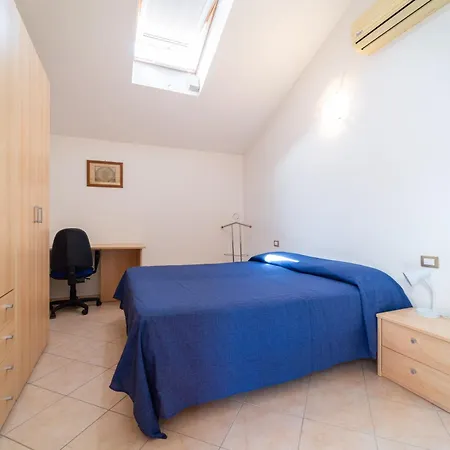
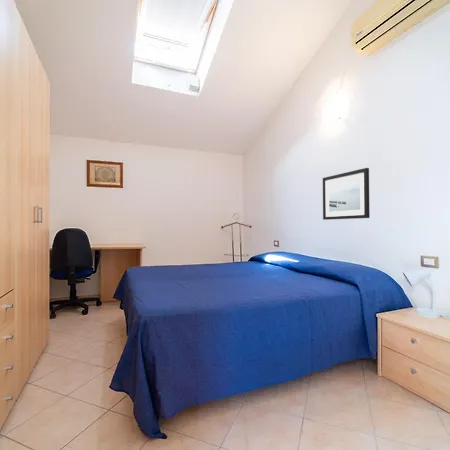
+ wall art [322,167,371,221]
